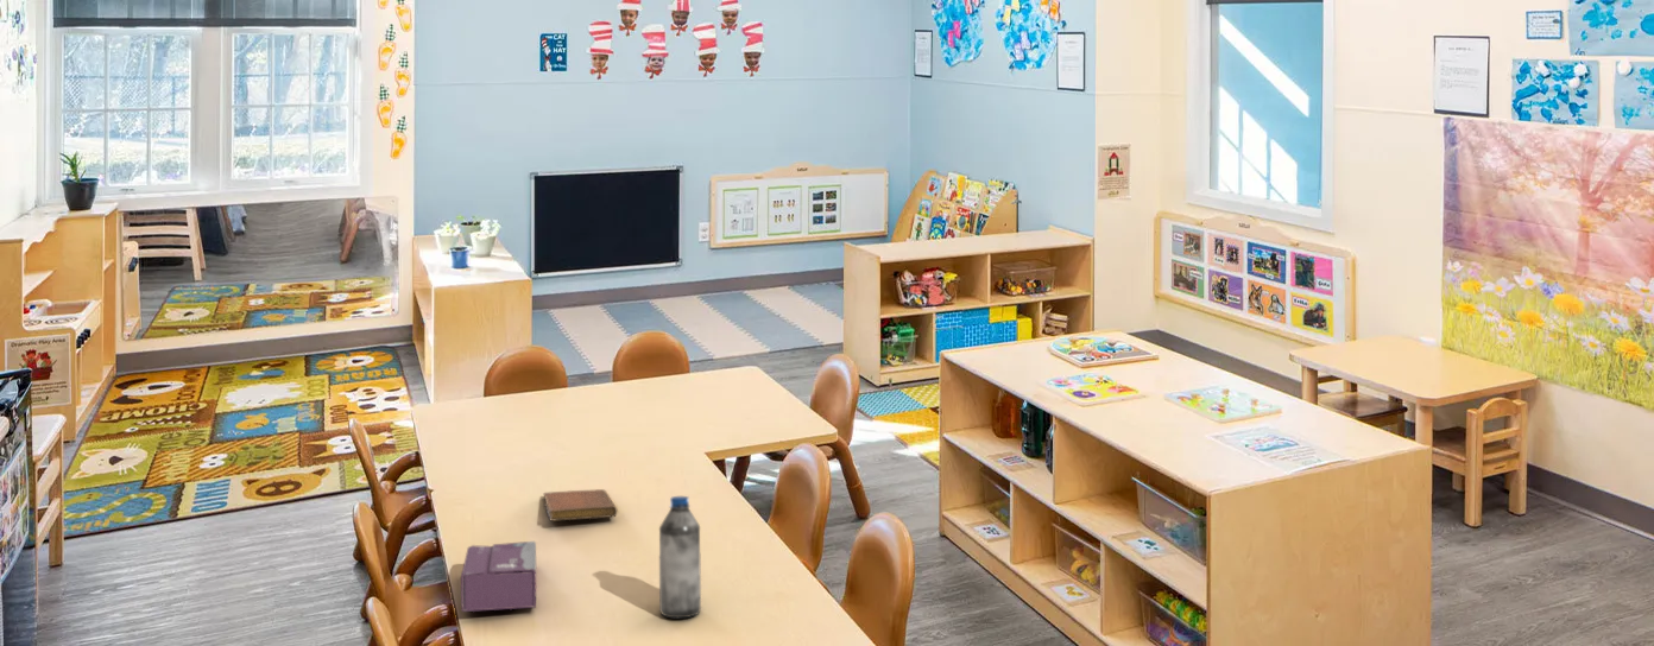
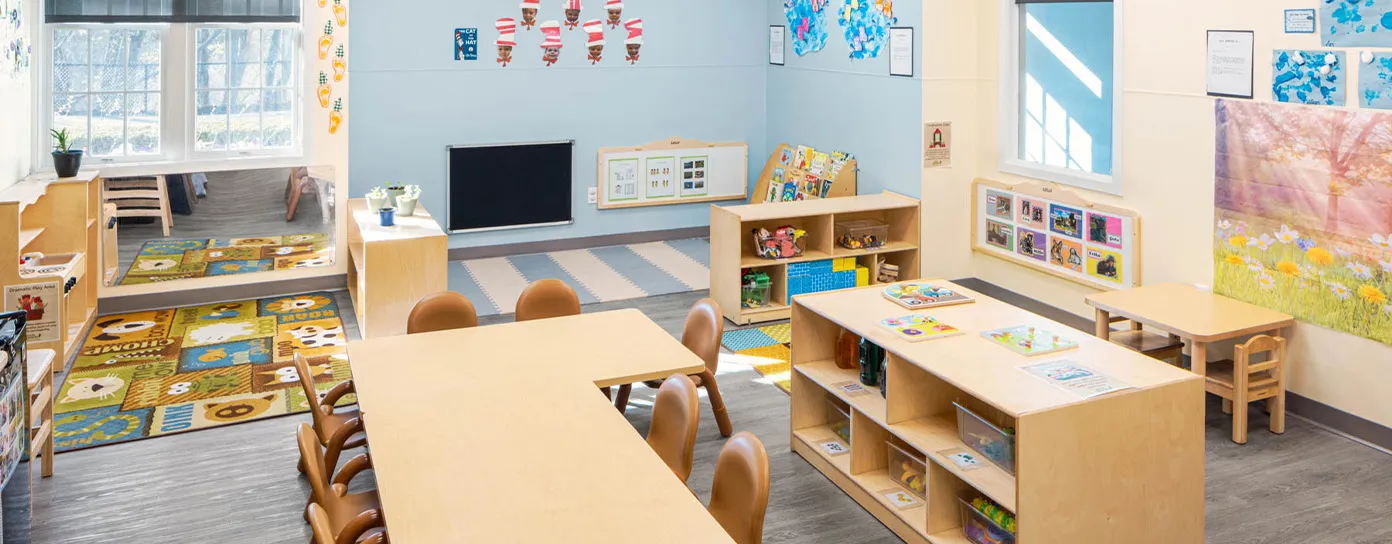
- tissue box [460,540,537,613]
- water bottle [658,495,702,619]
- notebook [542,488,618,522]
